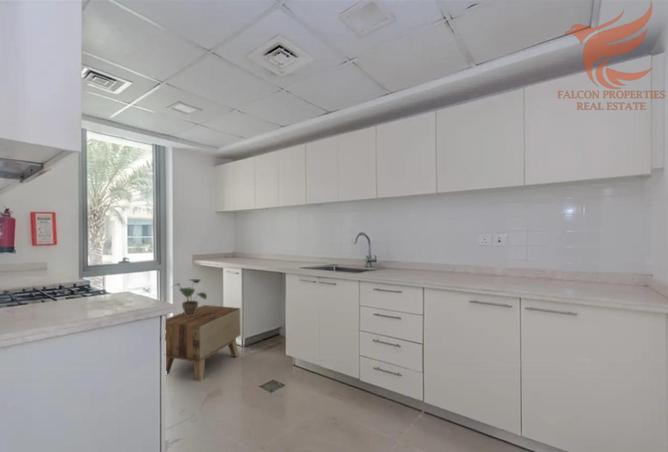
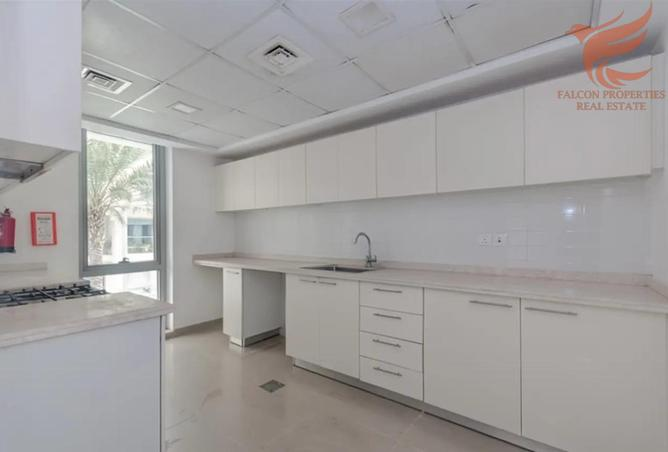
- side table [165,304,242,382]
- potted plant [170,278,208,317]
